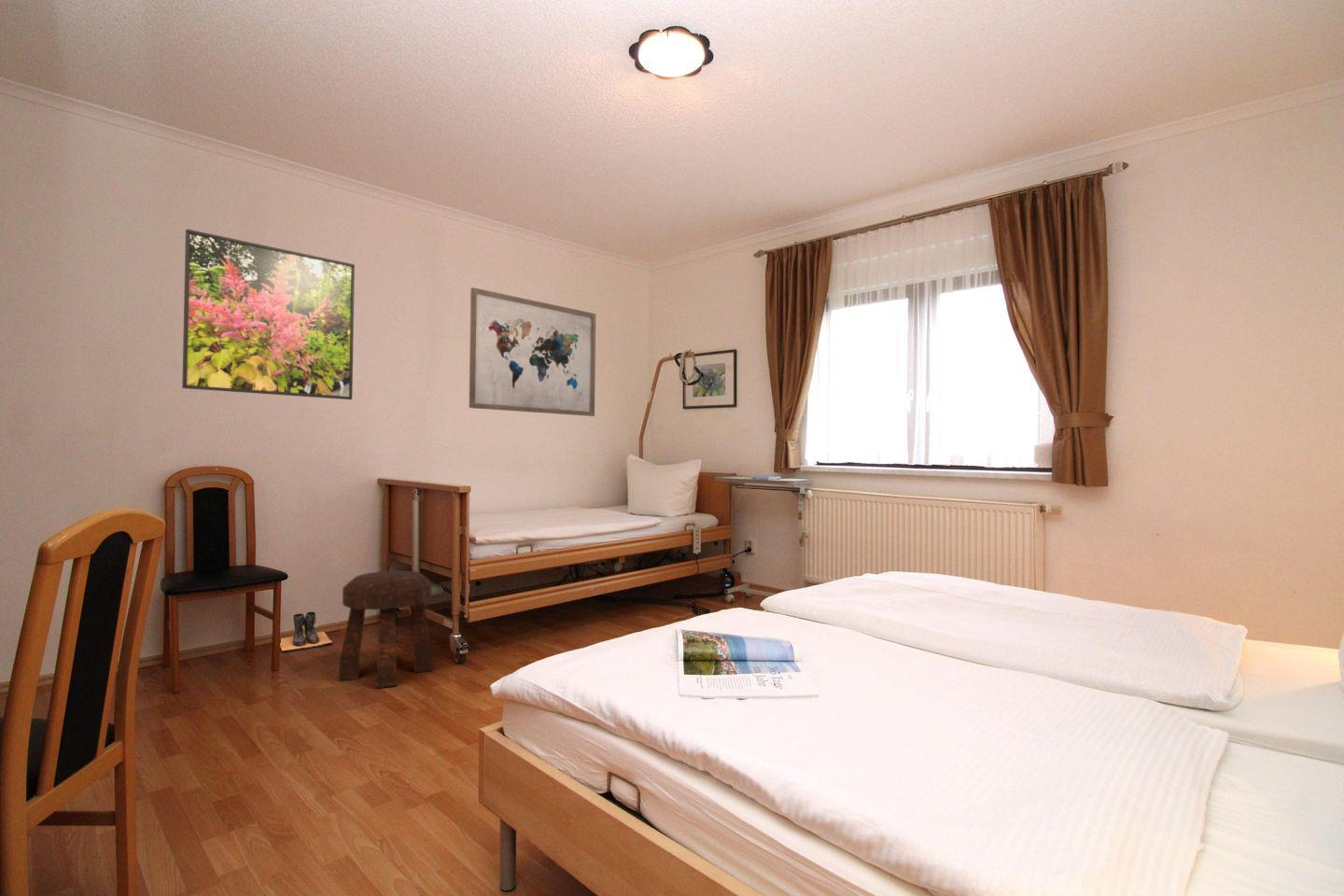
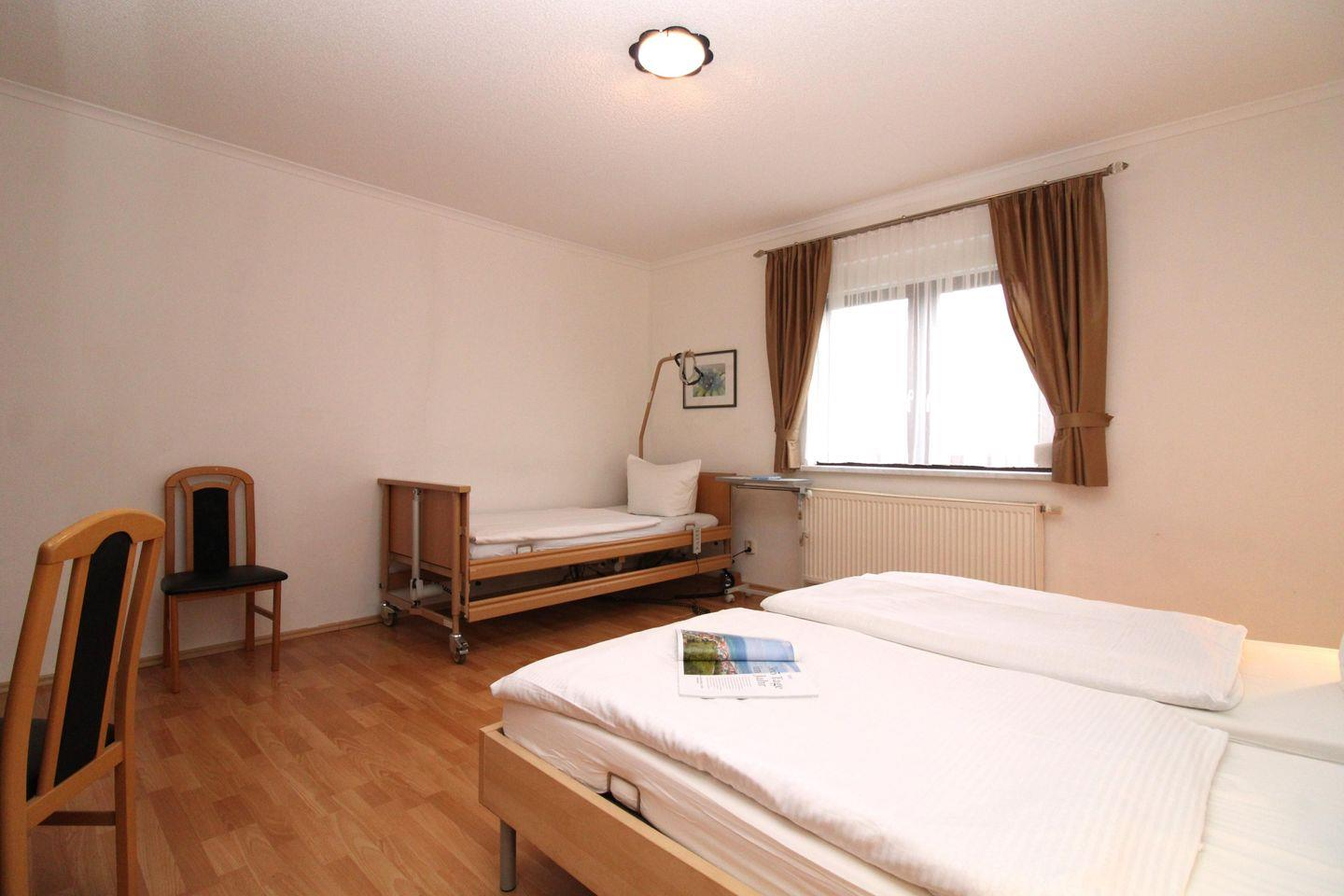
- boots [279,611,333,652]
- stool [338,569,433,689]
- wall art [469,287,596,417]
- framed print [181,228,356,400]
